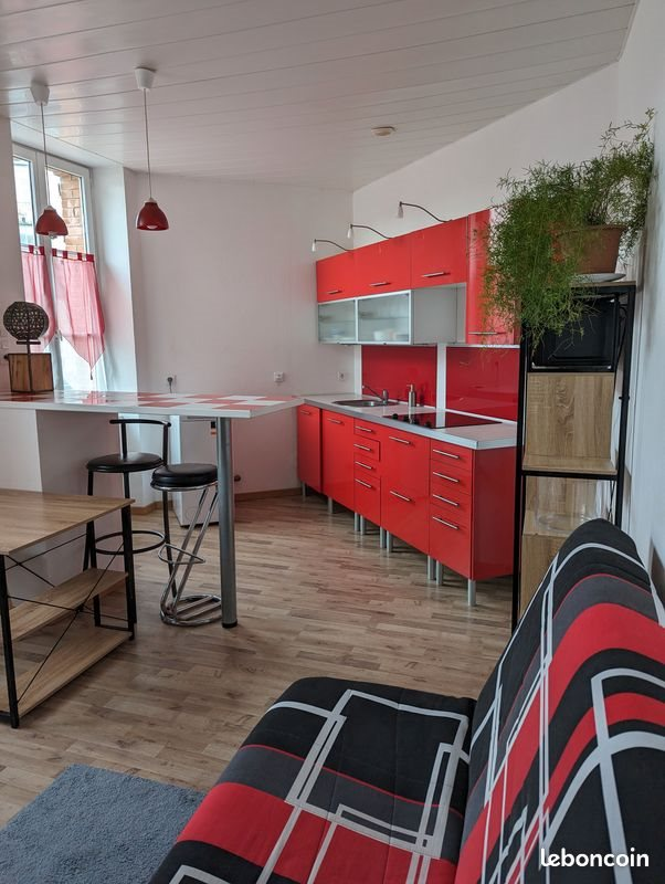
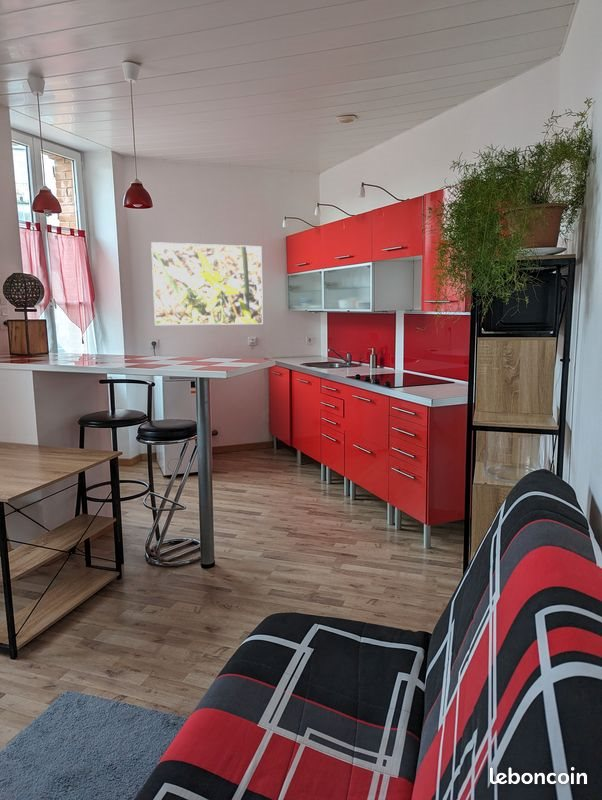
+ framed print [150,241,264,326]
